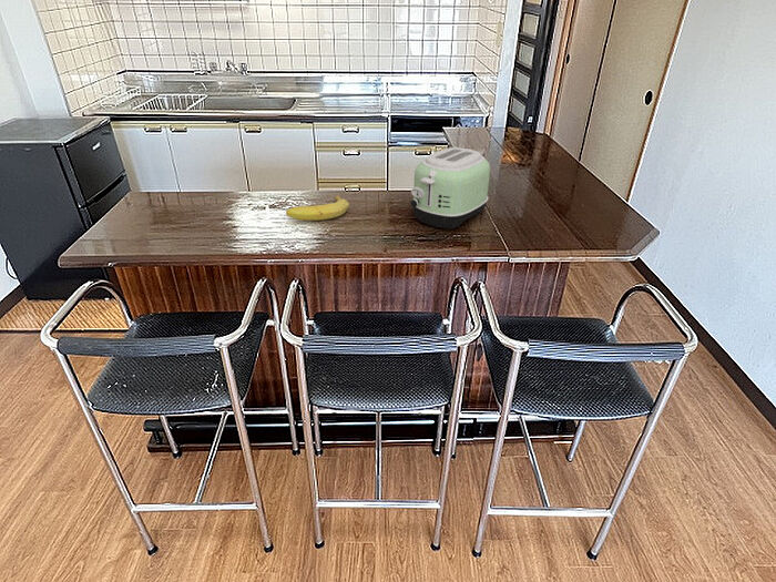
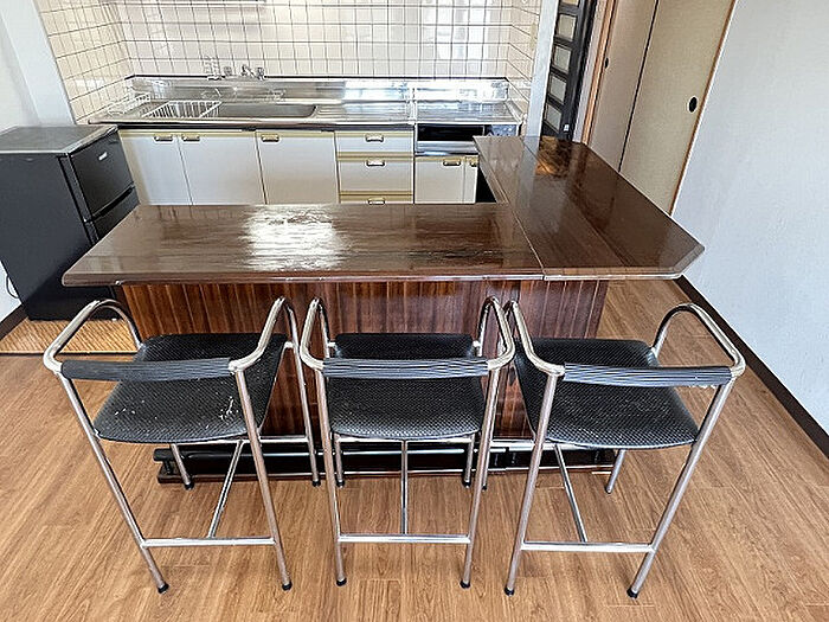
- toaster [410,146,491,231]
- fruit [285,194,350,222]
